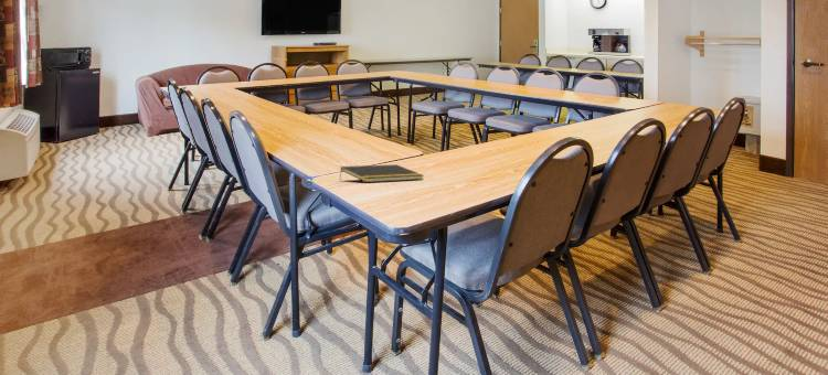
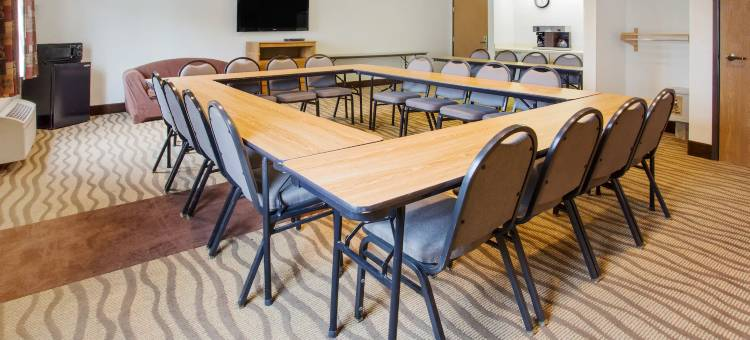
- notepad [339,163,425,183]
